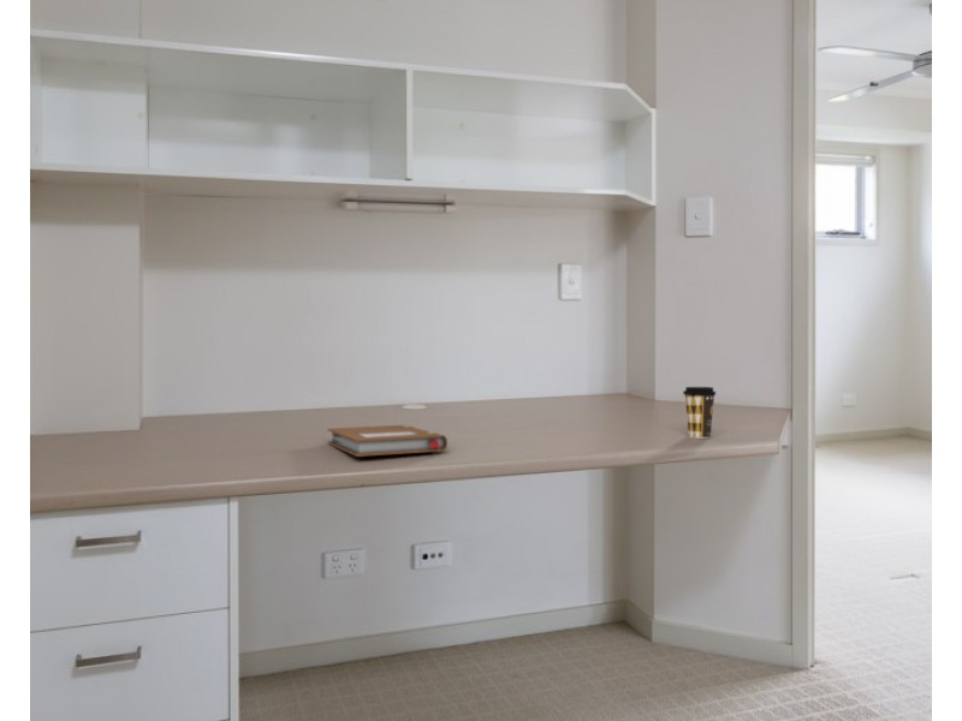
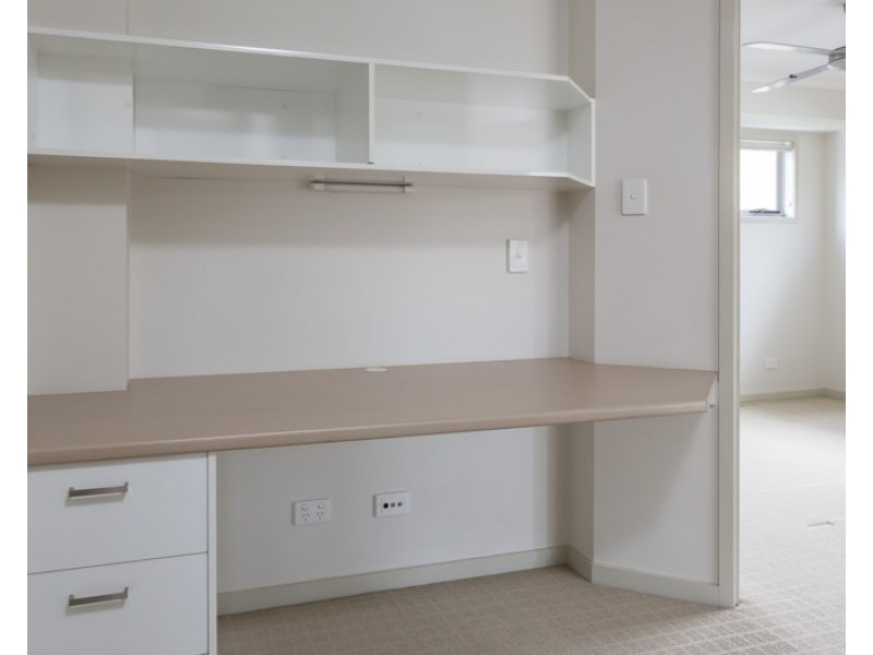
- coffee cup [682,386,717,440]
- notebook [326,424,449,458]
